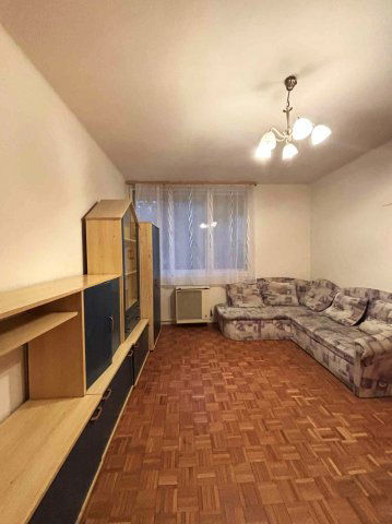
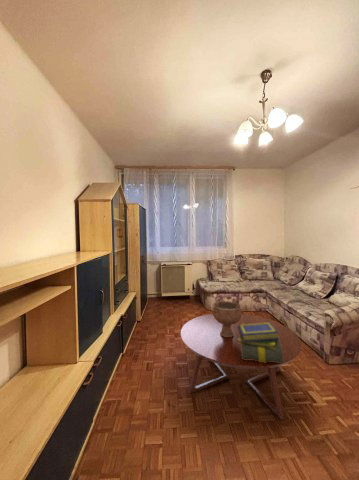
+ coffee table [180,313,303,421]
+ decorative bowl [211,296,243,337]
+ stack of books [238,323,283,363]
